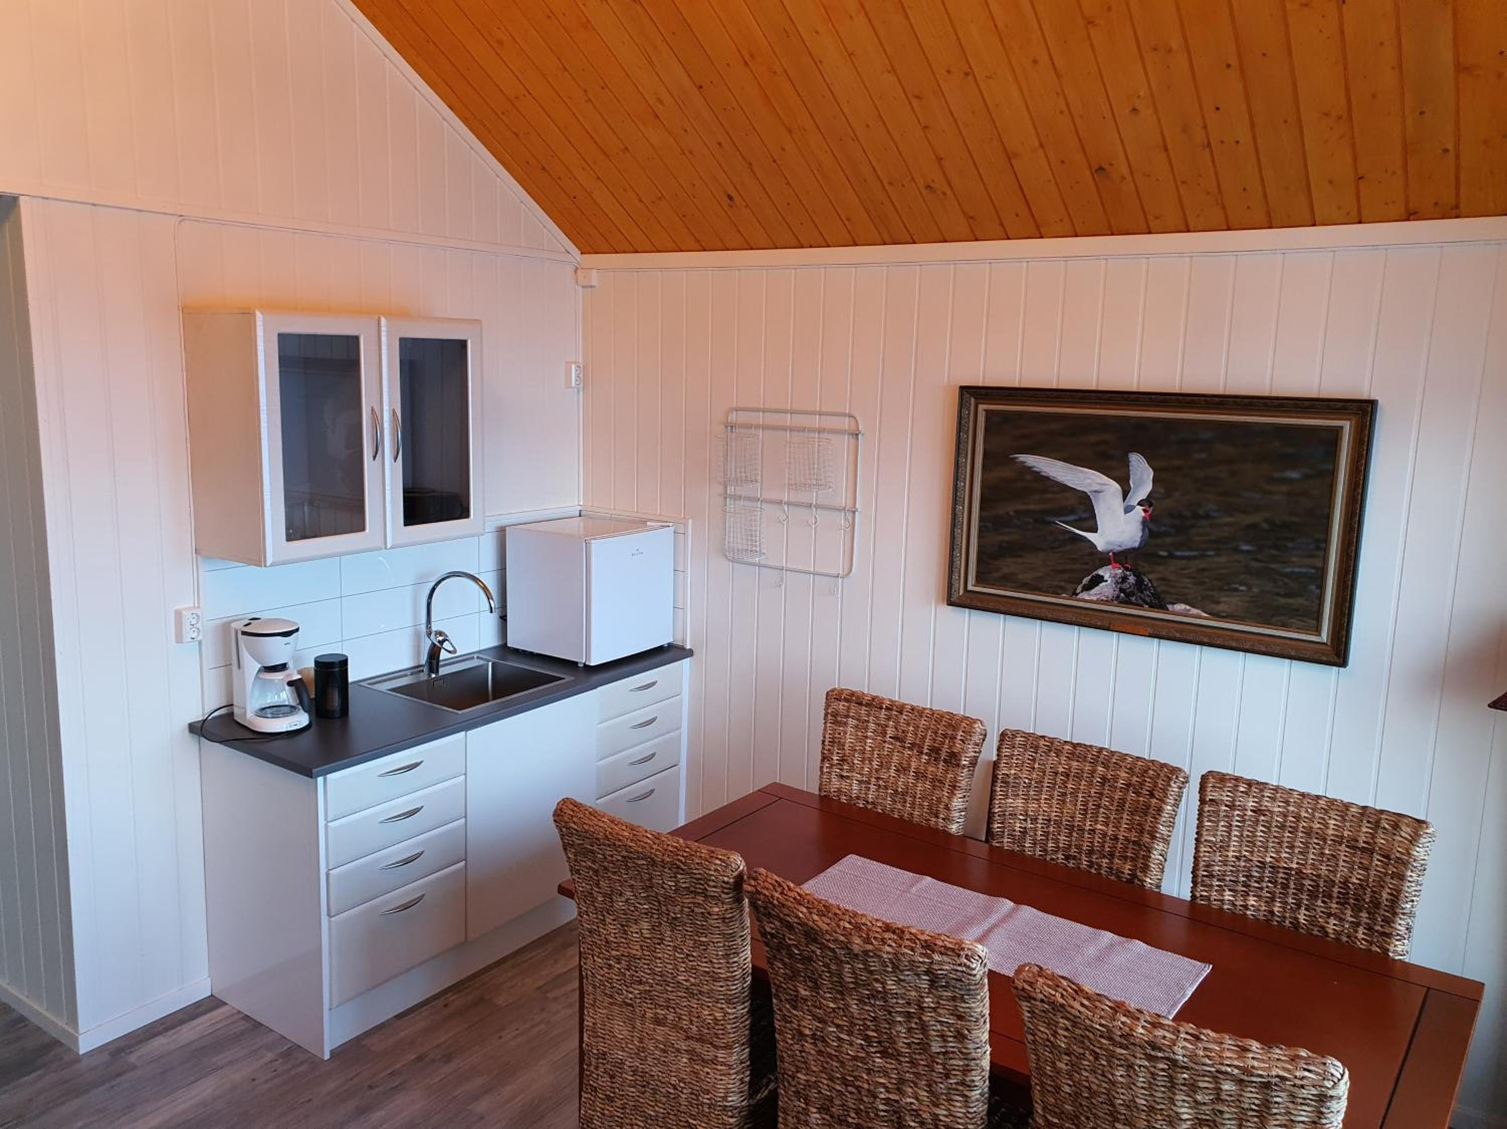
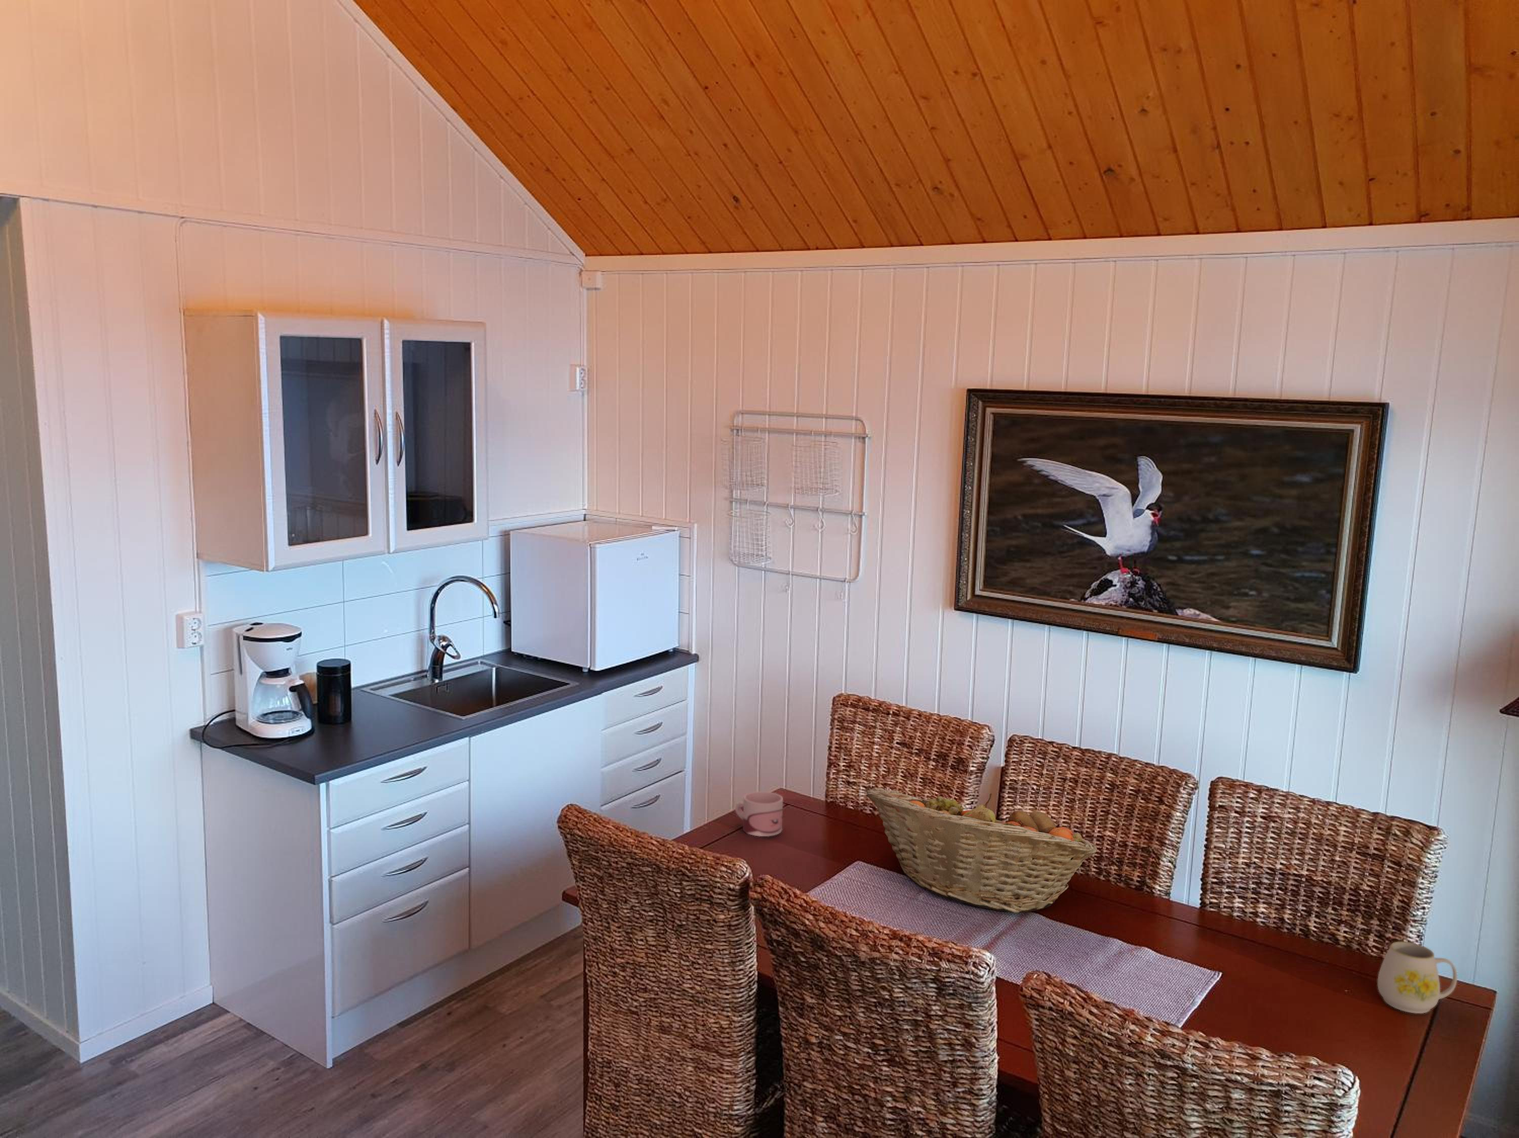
+ mug [734,791,783,837]
+ mug [1377,941,1458,1014]
+ fruit basket [866,787,1098,913]
